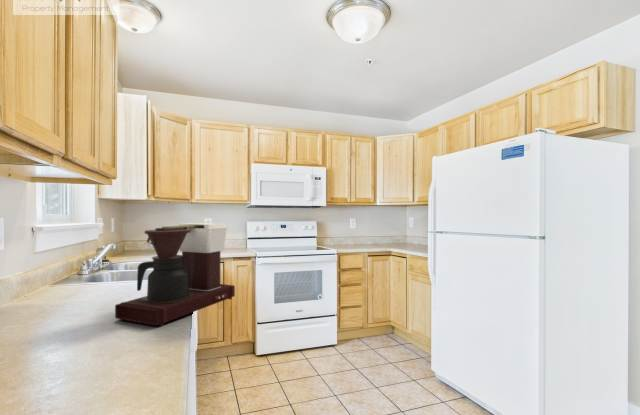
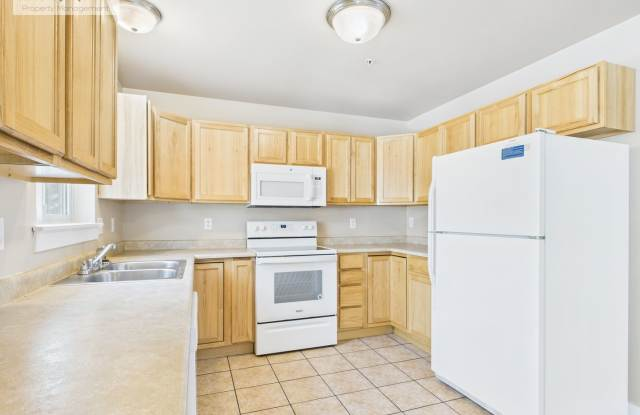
- coffee maker [114,222,236,327]
